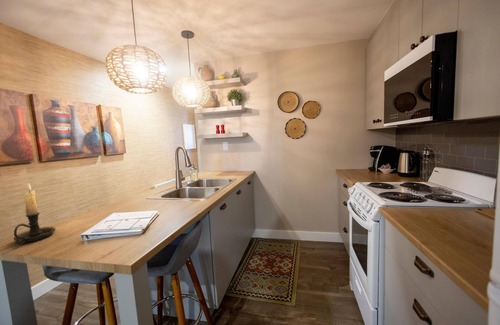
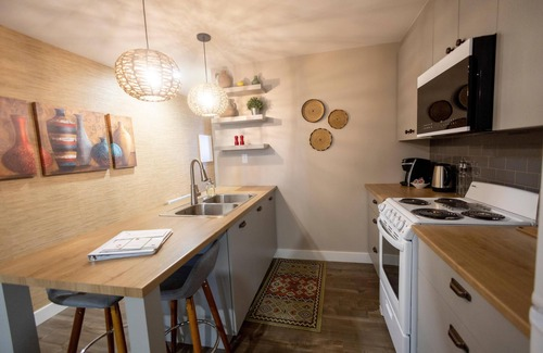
- candle holder [12,182,56,246]
